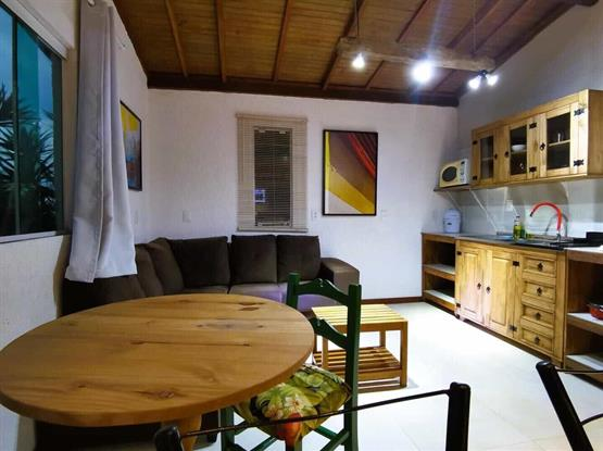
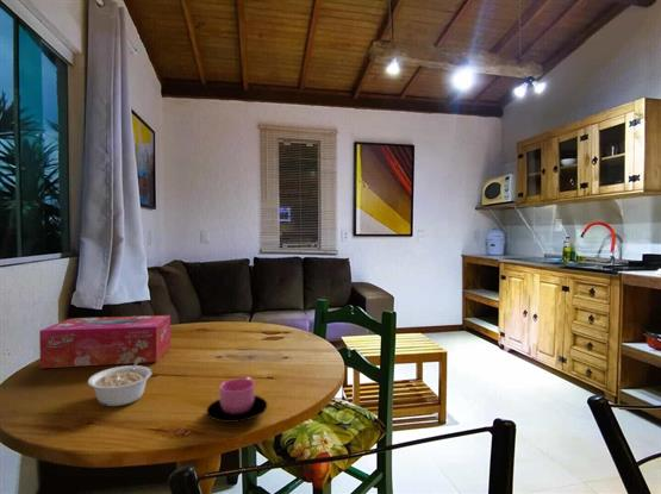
+ tissue box [38,314,172,369]
+ legume [87,357,154,407]
+ cup [205,376,268,424]
